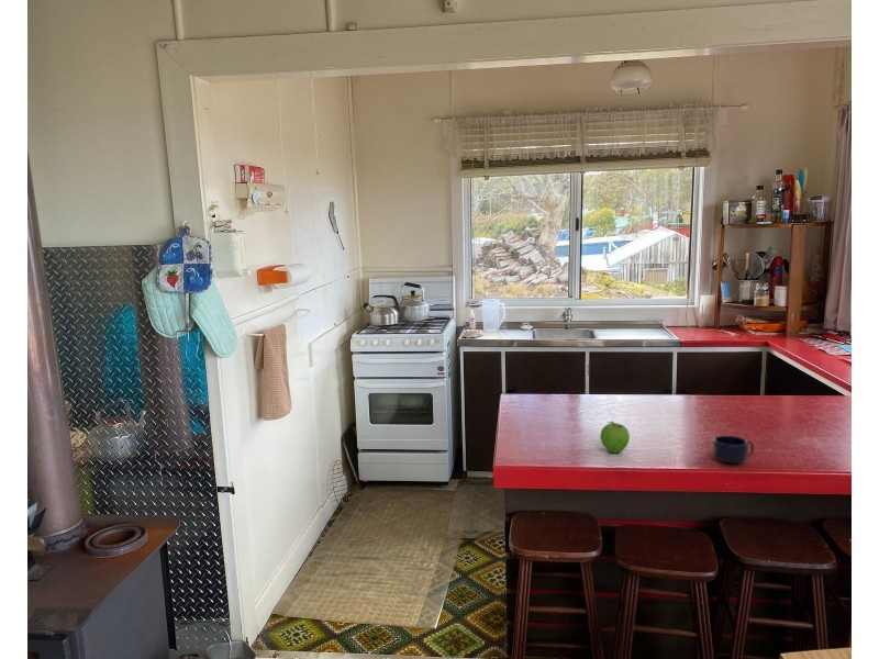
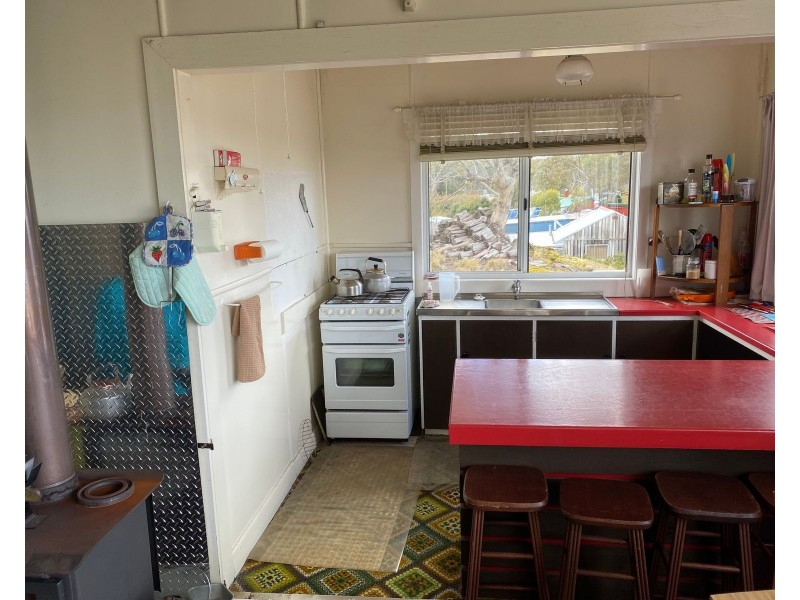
- fruit [599,420,631,454]
- mug [712,435,755,465]
